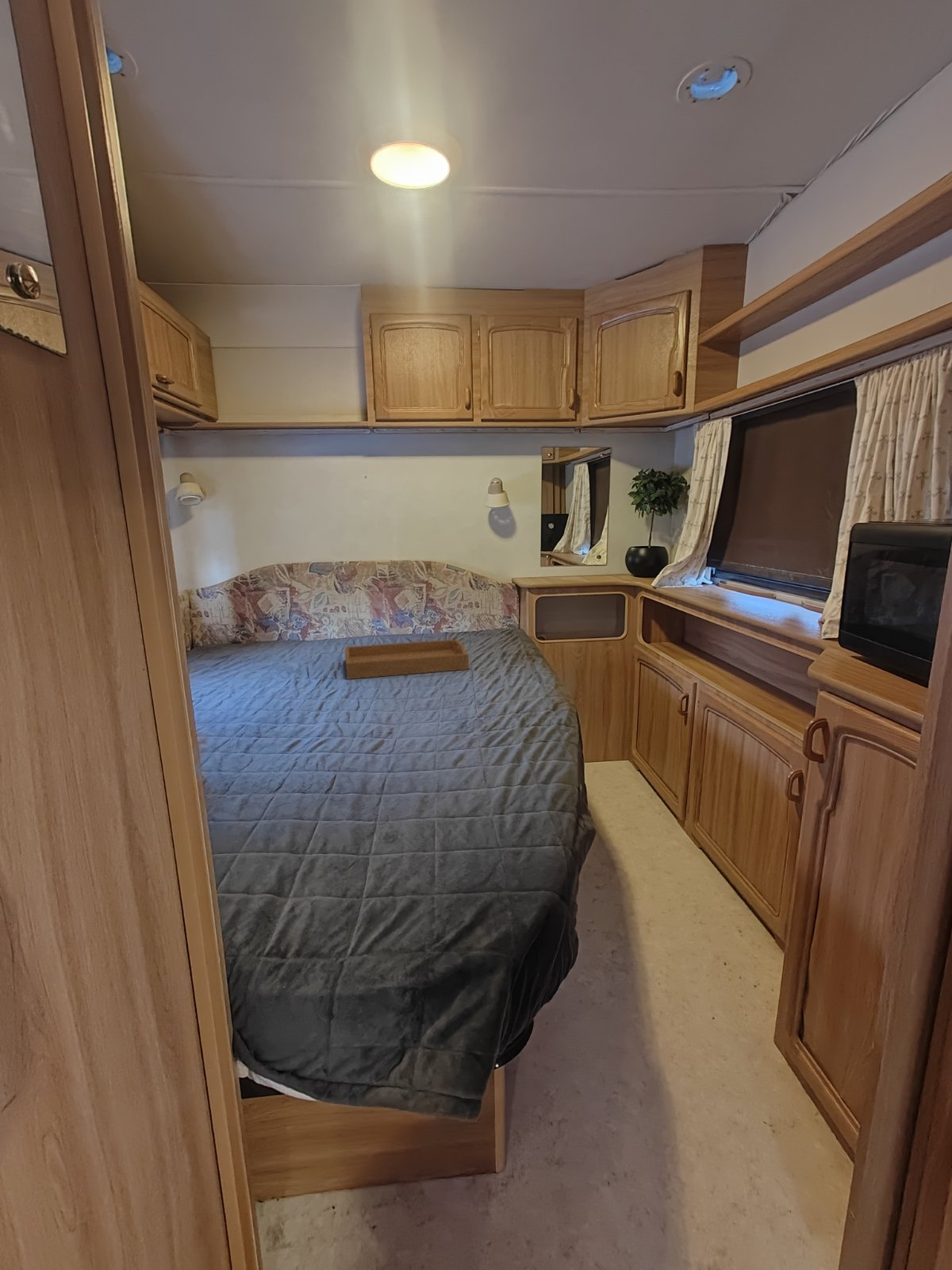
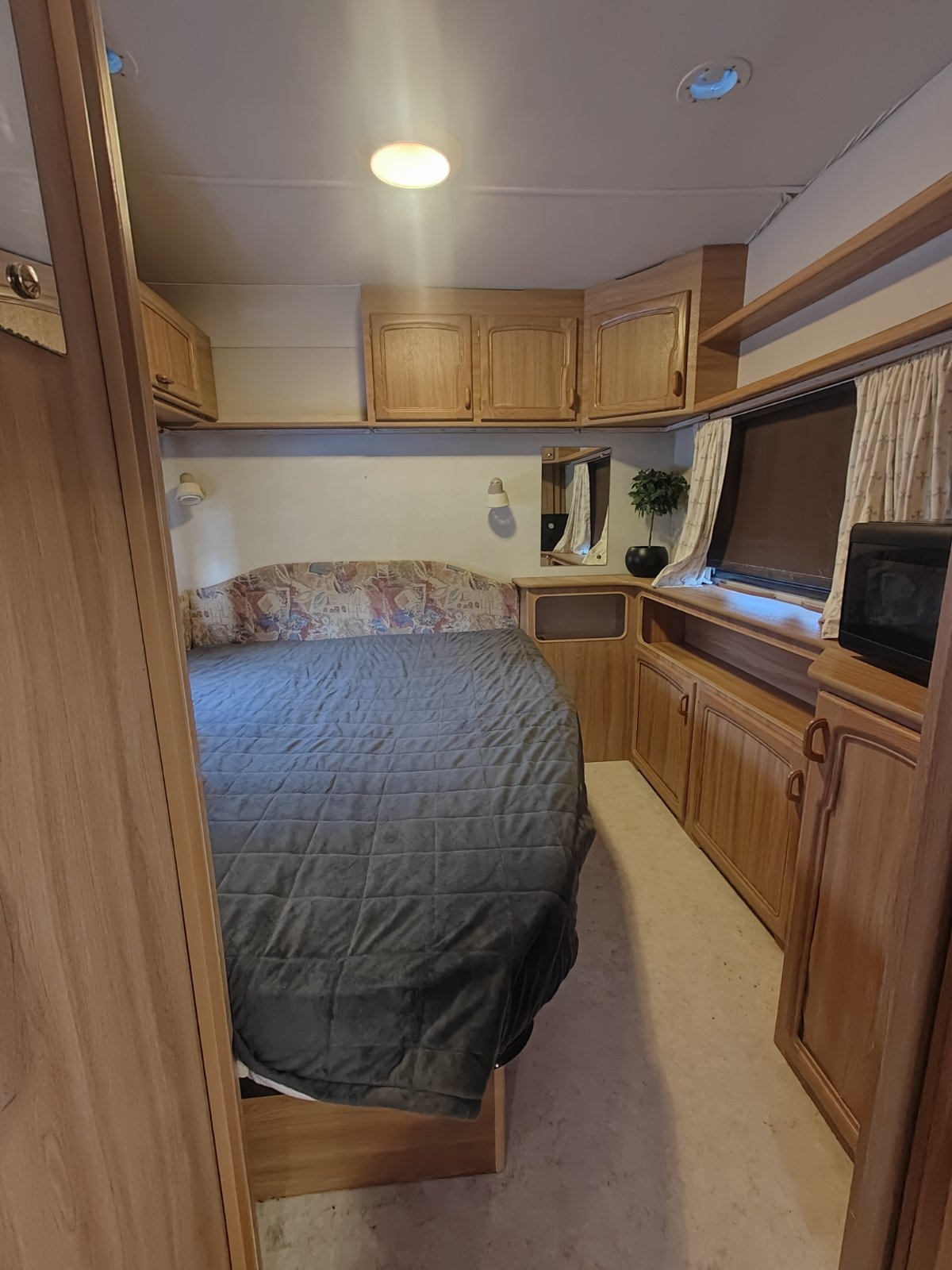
- serving tray [344,638,470,680]
